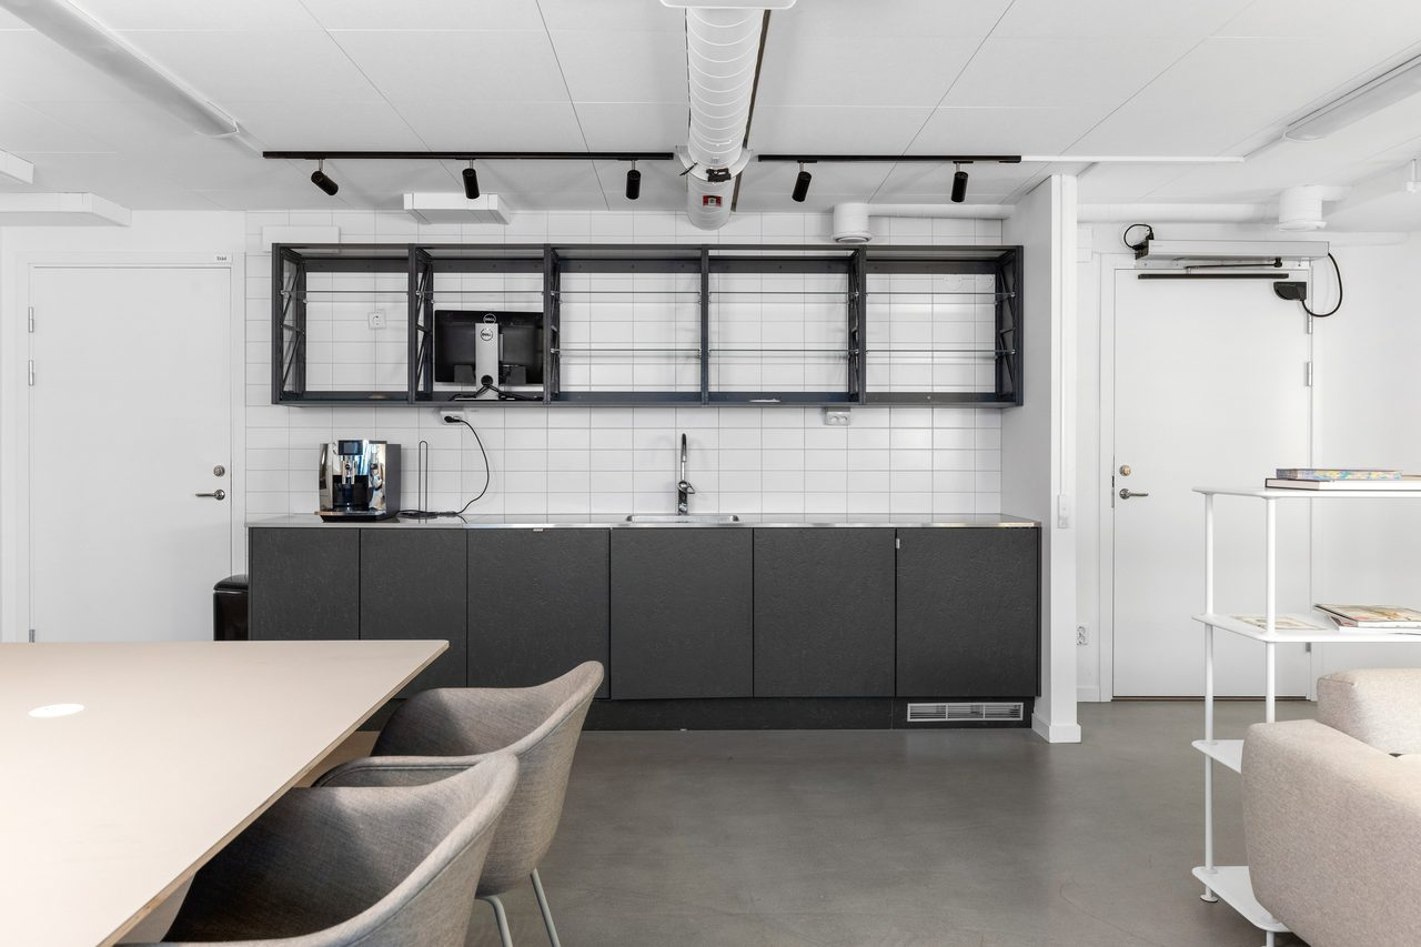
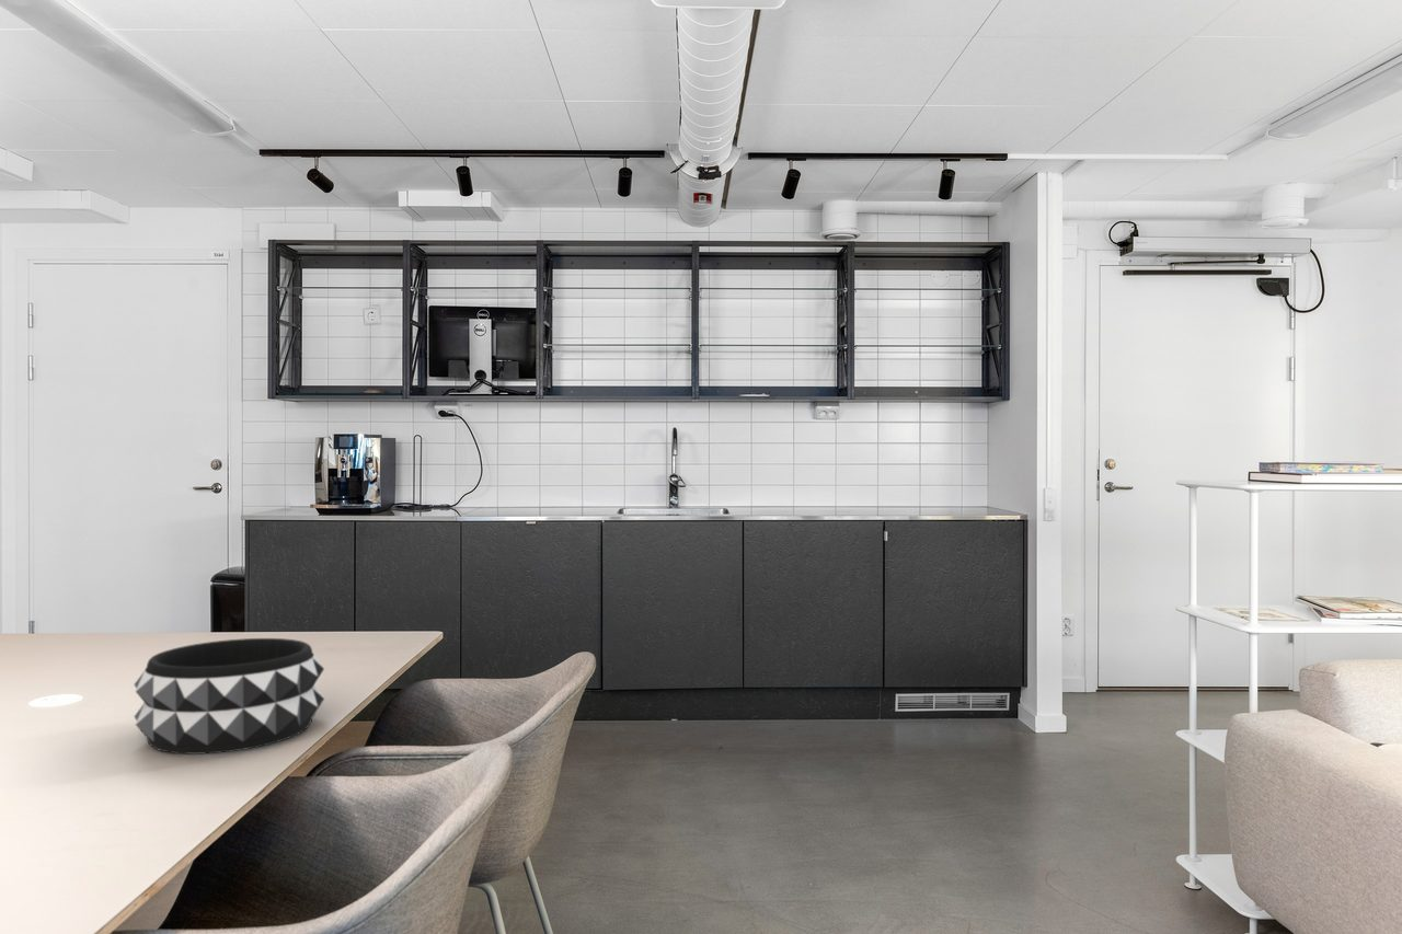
+ decorative bowl [133,637,325,756]
